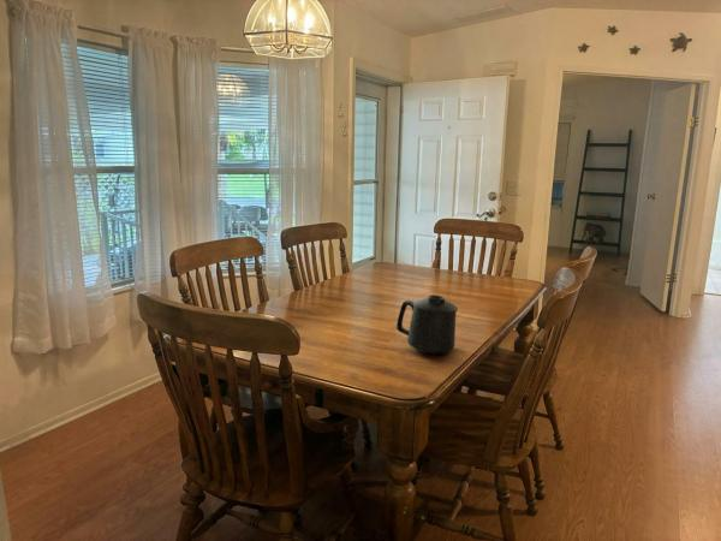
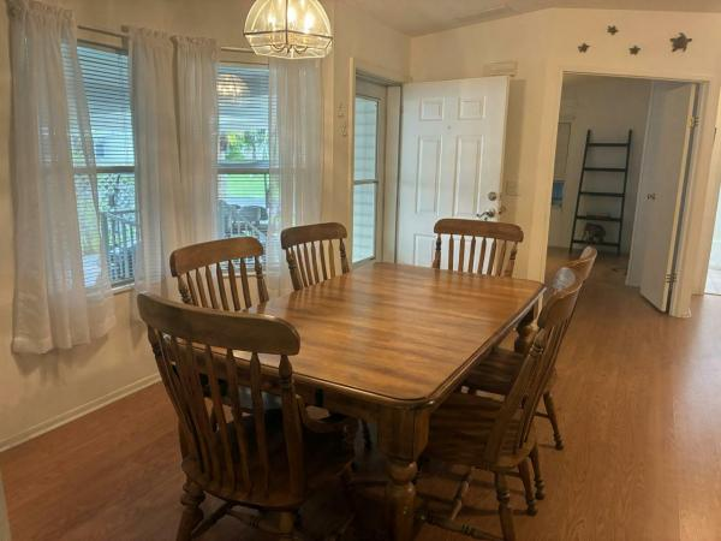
- mug [395,295,459,356]
